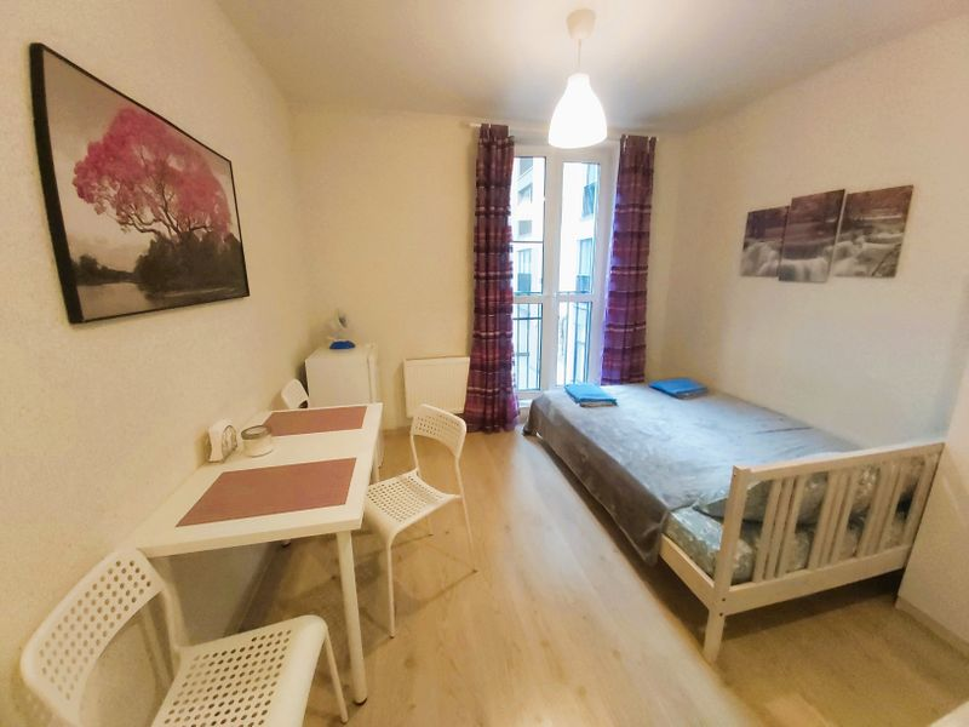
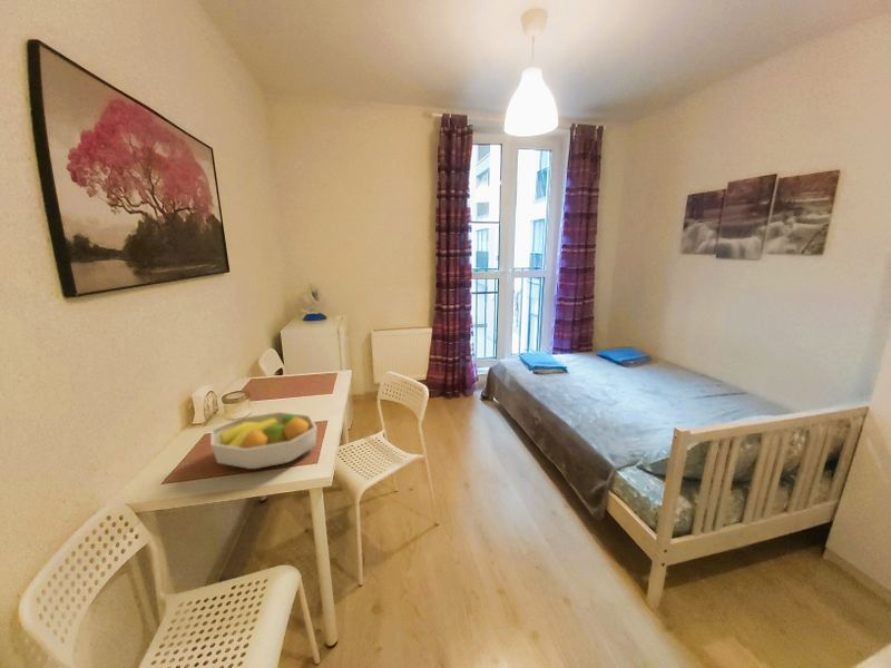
+ fruit bowl [209,411,319,470]
